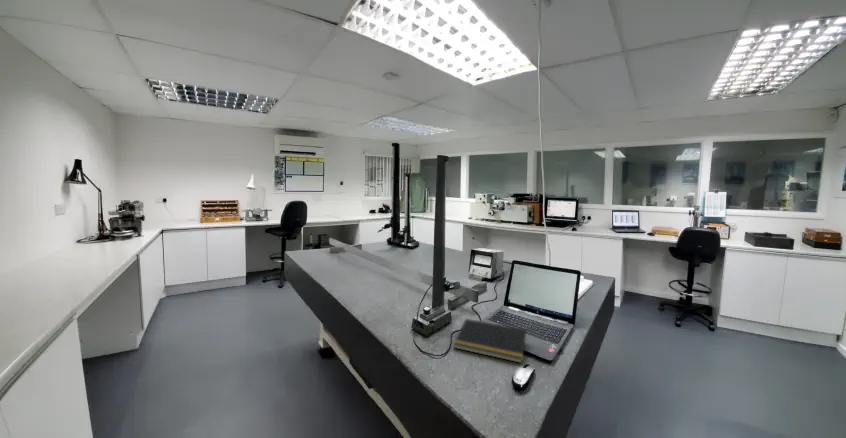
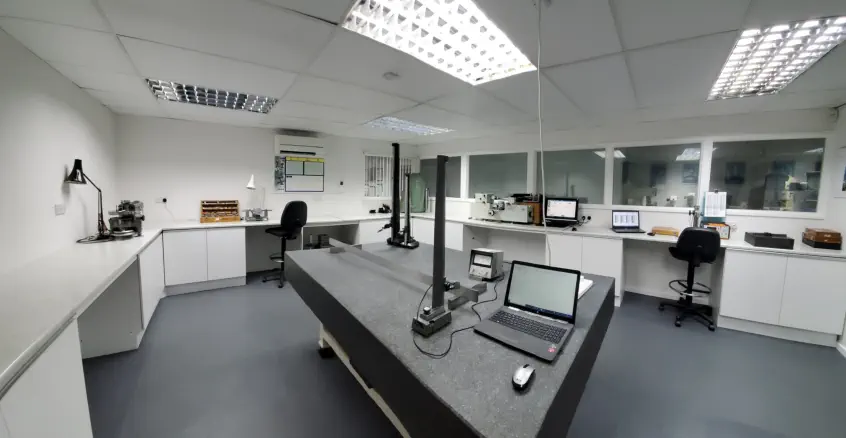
- notepad [452,318,528,364]
